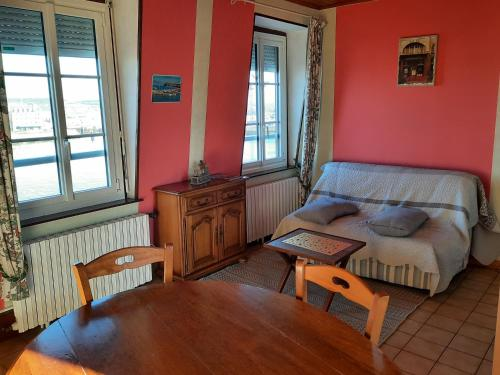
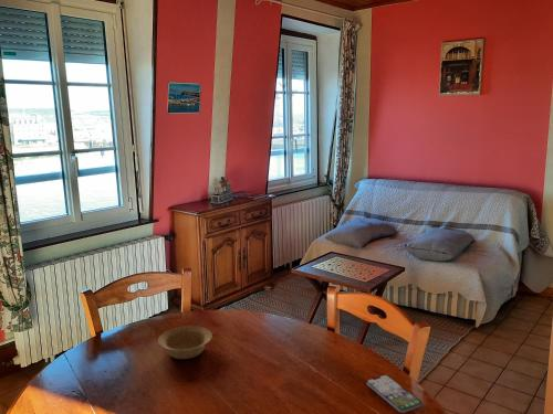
+ smartphone [366,374,422,414]
+ bowl [157,325,213,360]
